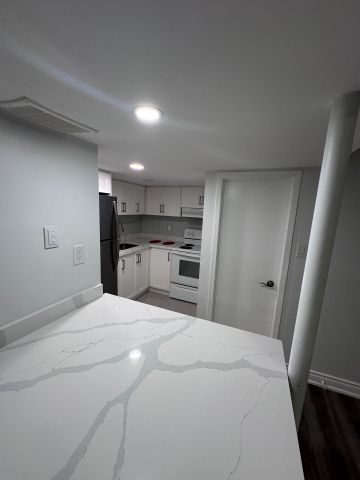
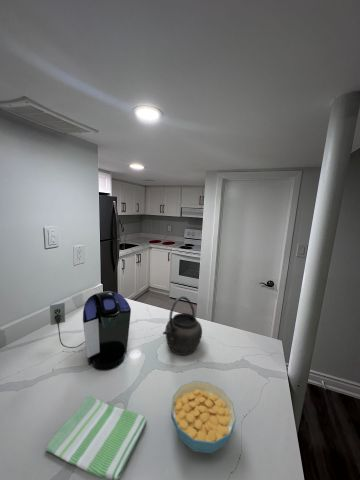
+ dish towel [44,394,148,480]
+ coffee maker [49,290,132,371]
+ kettle [162,296,203,356]
+ cereal bowl [170,380,237,454]
